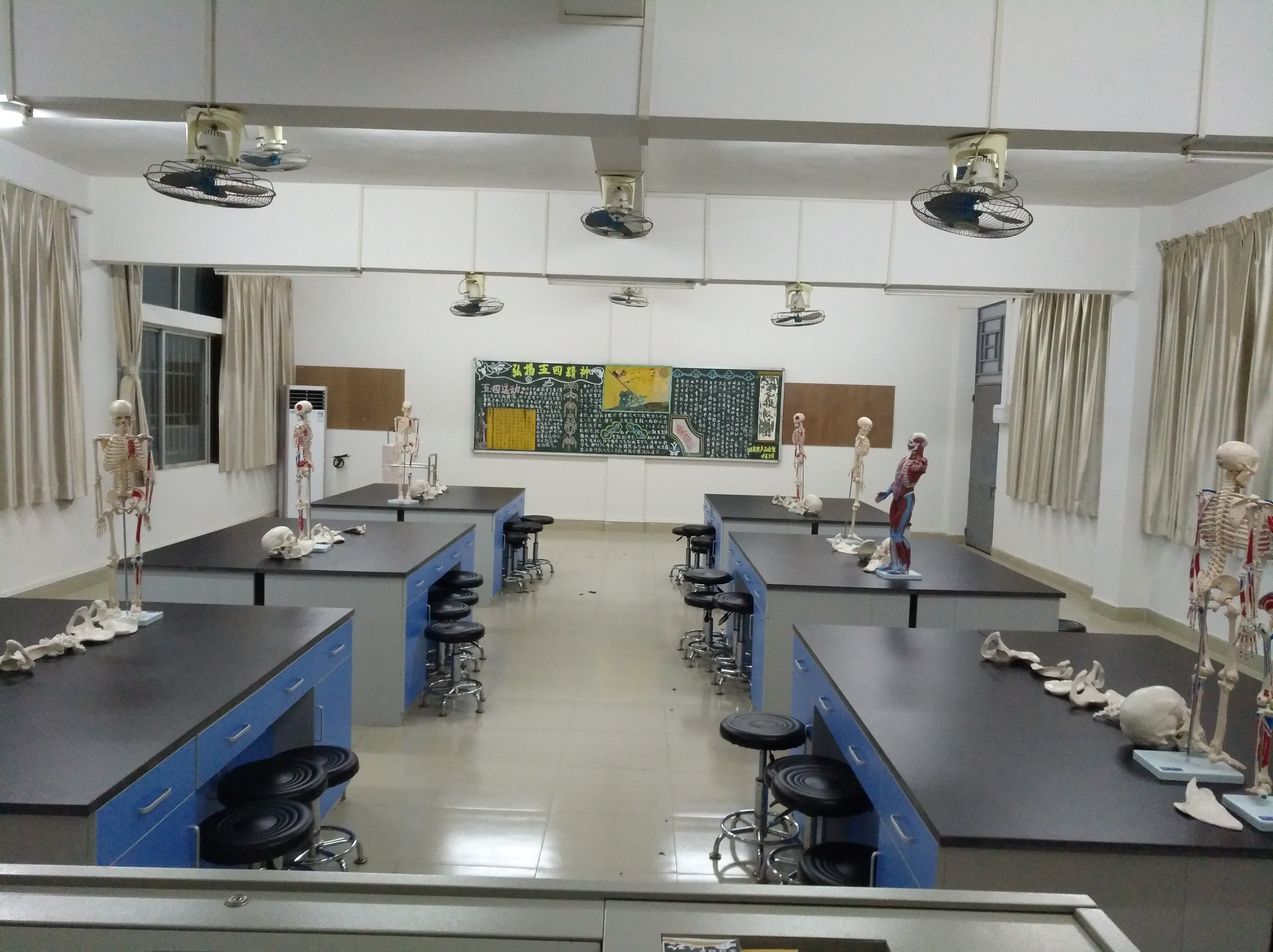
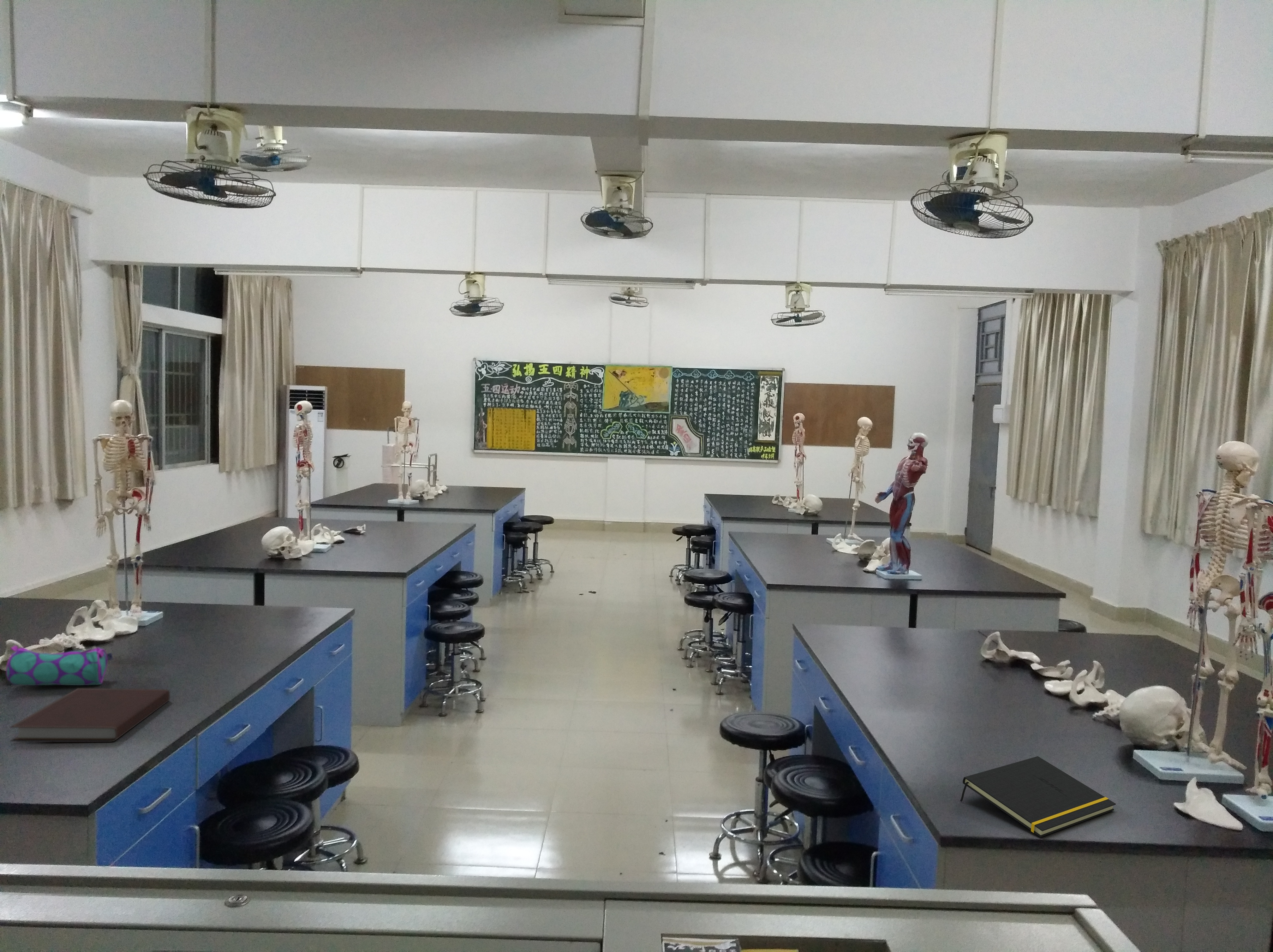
+ notebook [9,688,170,742]
+ pencil case [6,645,113,686]
+ notepad [960,756,1116,837]
